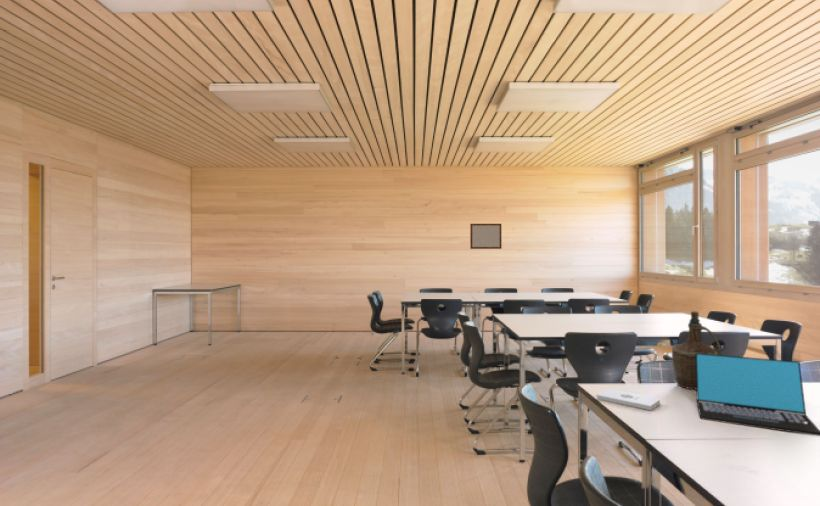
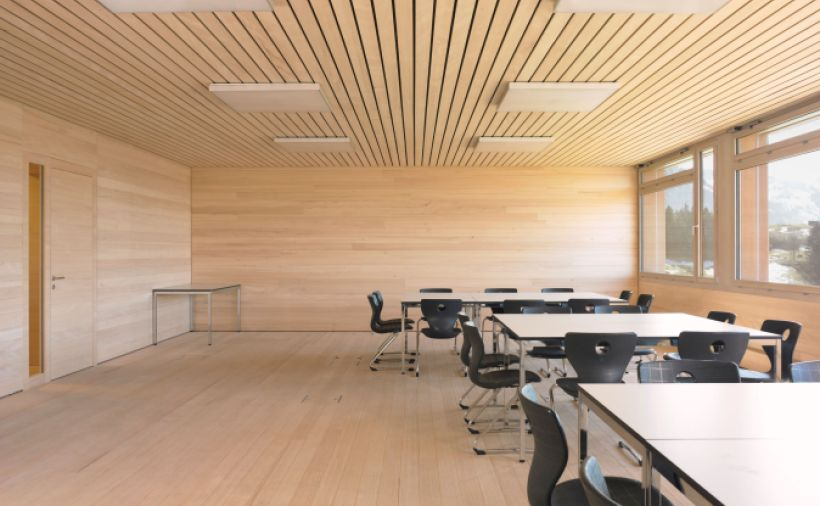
- bottle [671,310,723,390]
- laptop [695,353,820,437]
- notepad [596,388,661,411]
- writing board [469,223,503,250]
